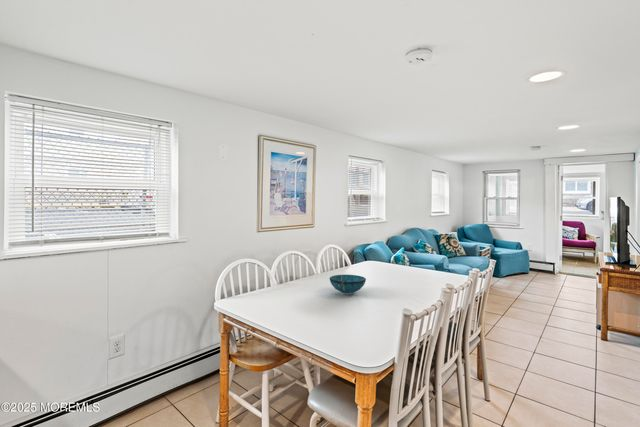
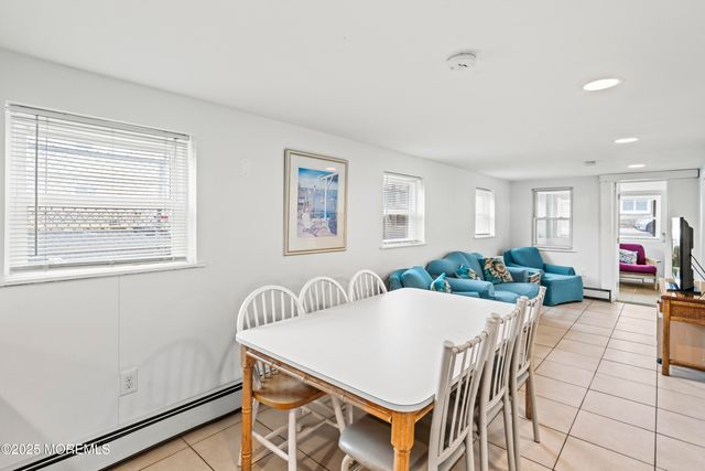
- decorative bowl [329,274,367,295]
